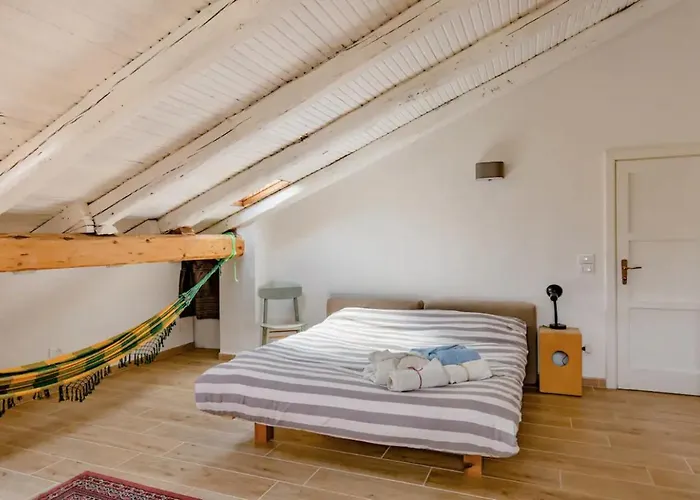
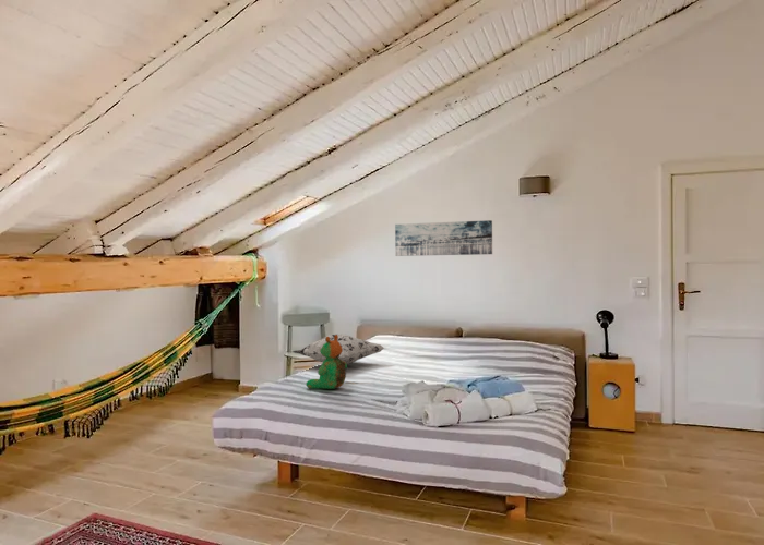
+ decorative pillow [291,332,385,365]
+ stuffed bear [306,334,348,390]
+ wall art [394,219,493,257]
